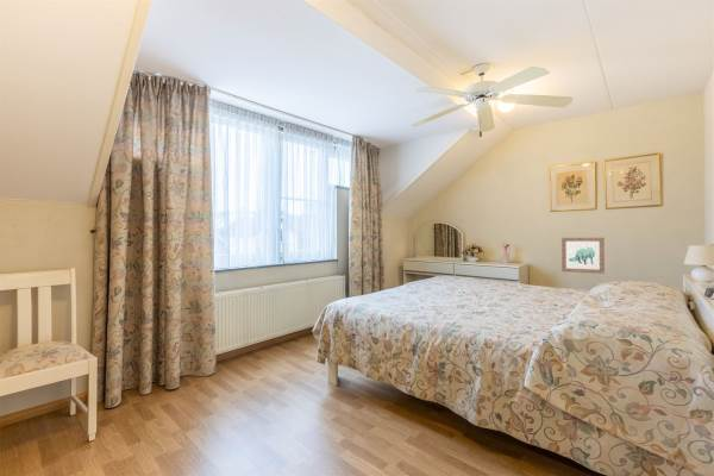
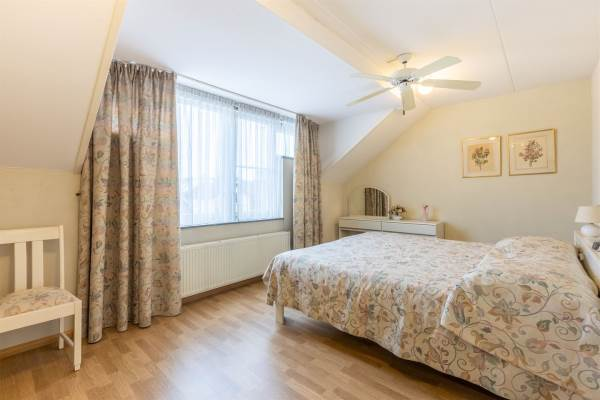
- wall art [560,237,606,275]
